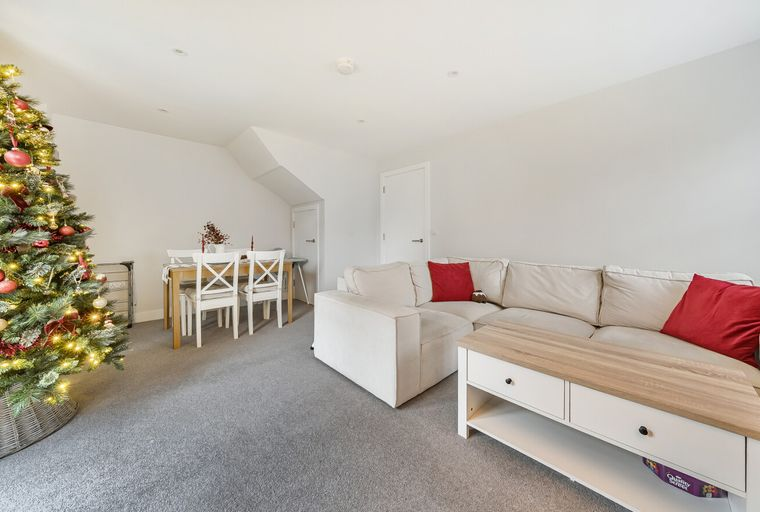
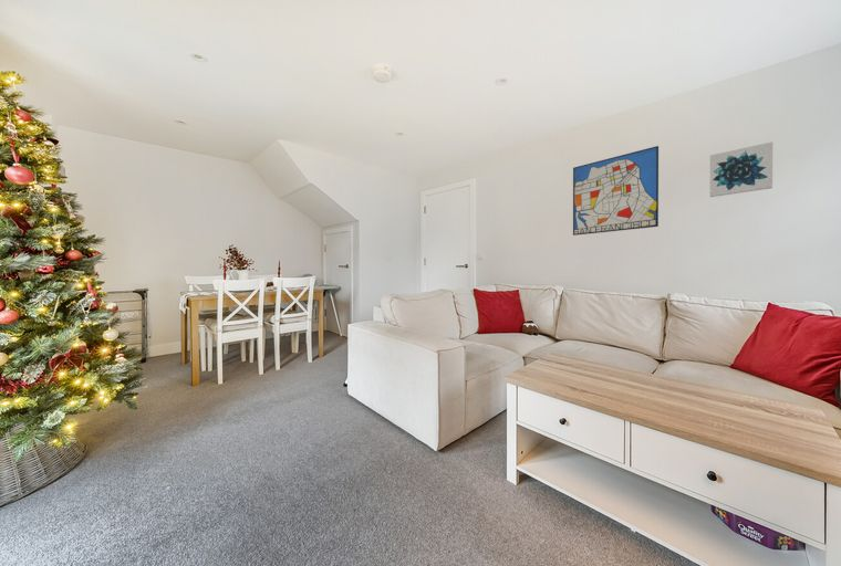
+ wall art [572,145,660,237]
+ wall art [709,140,773,198]
